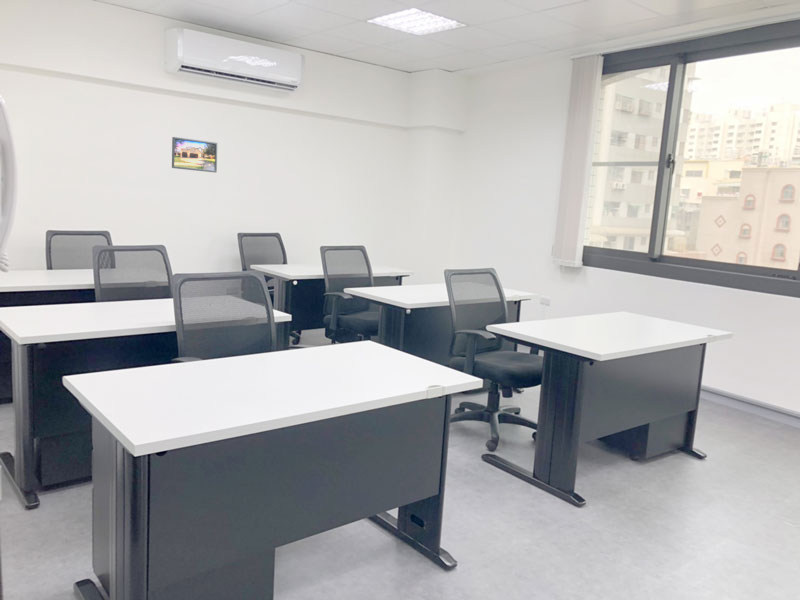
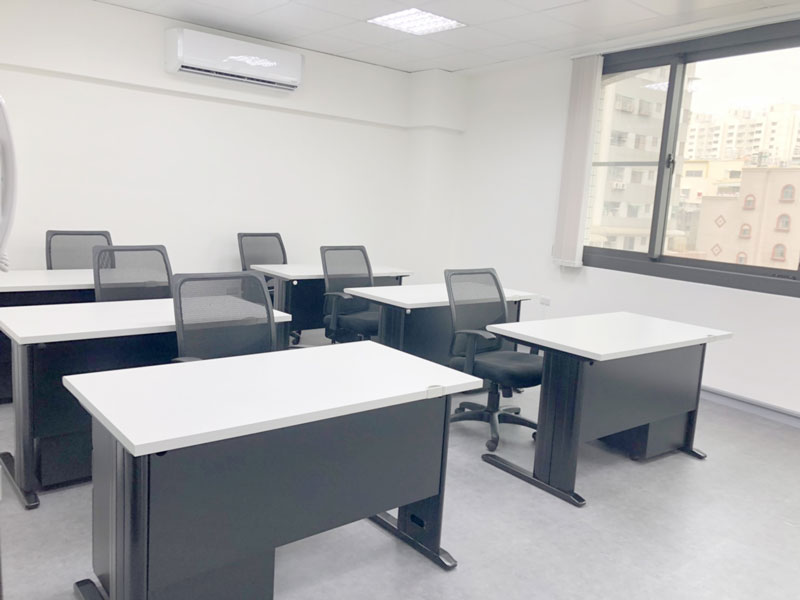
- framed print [171,136,218,173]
